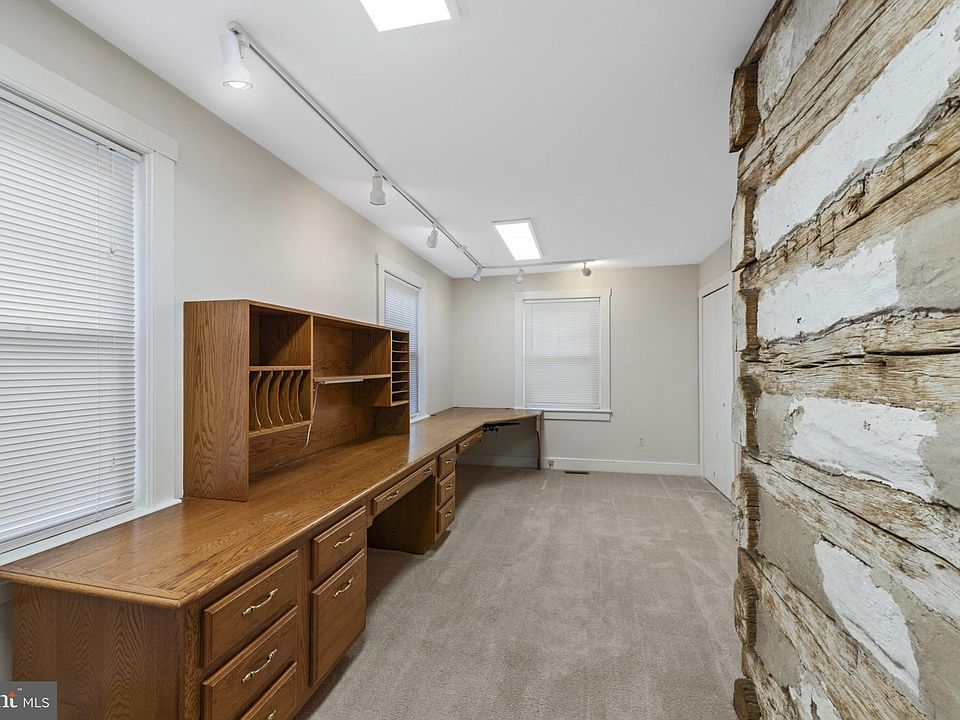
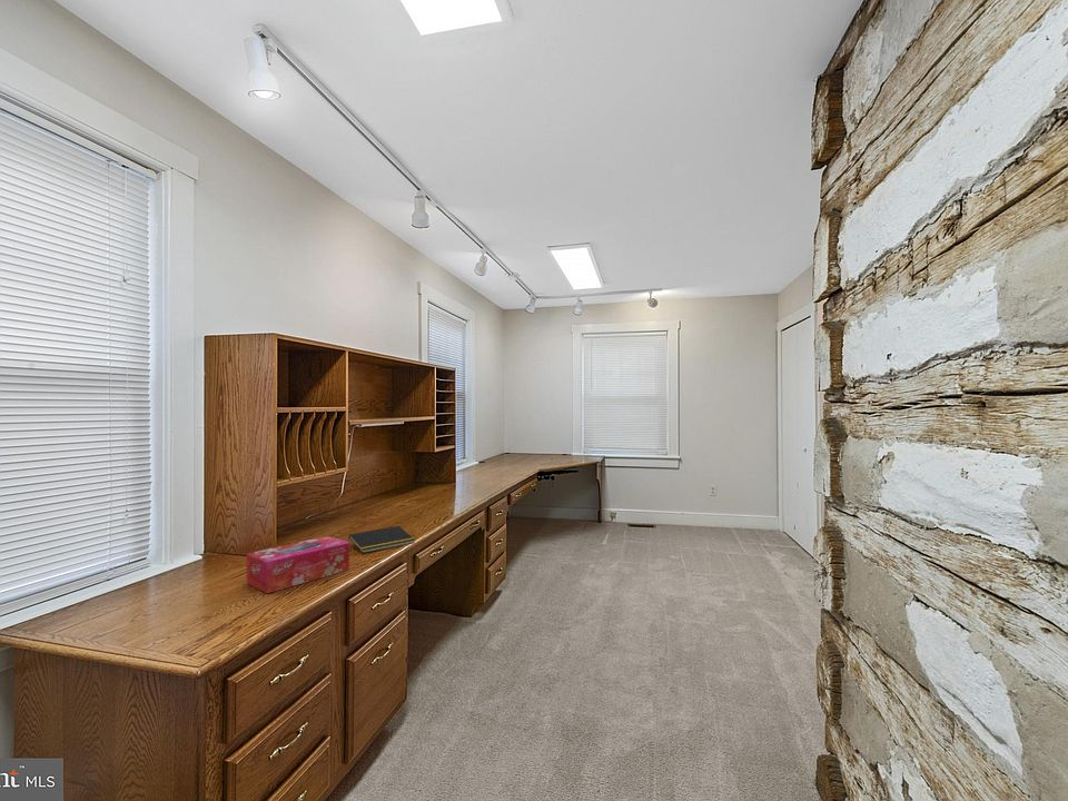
+ notepad [347,525,416,554]
+ tissue box [246,535,350,594]
